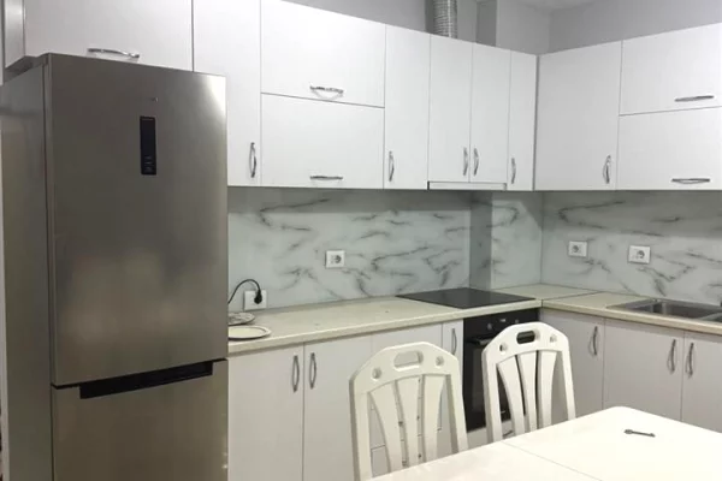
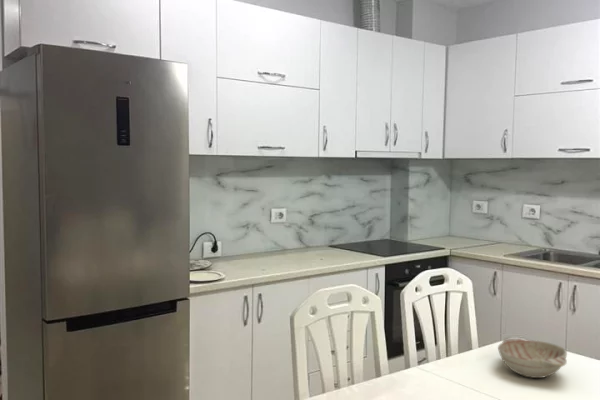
+ decorative bowl [497,337,568,379]
